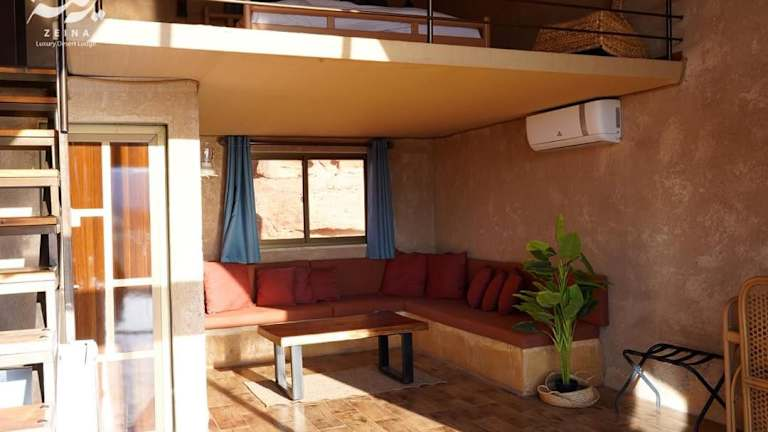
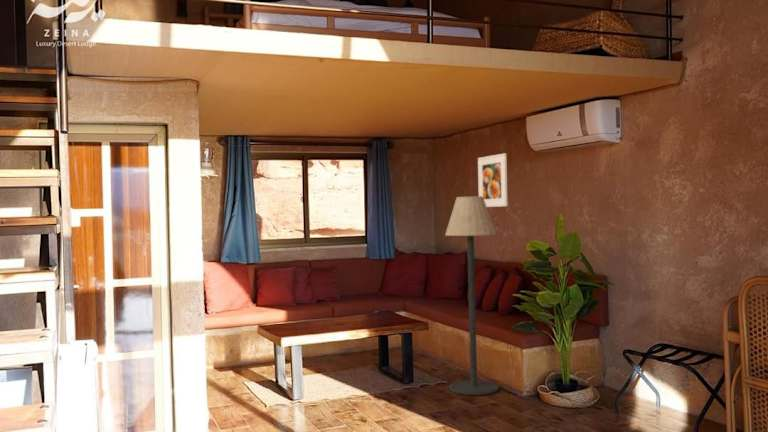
+ floor lamp [444,195,500,396]
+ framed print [477,152,509,208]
